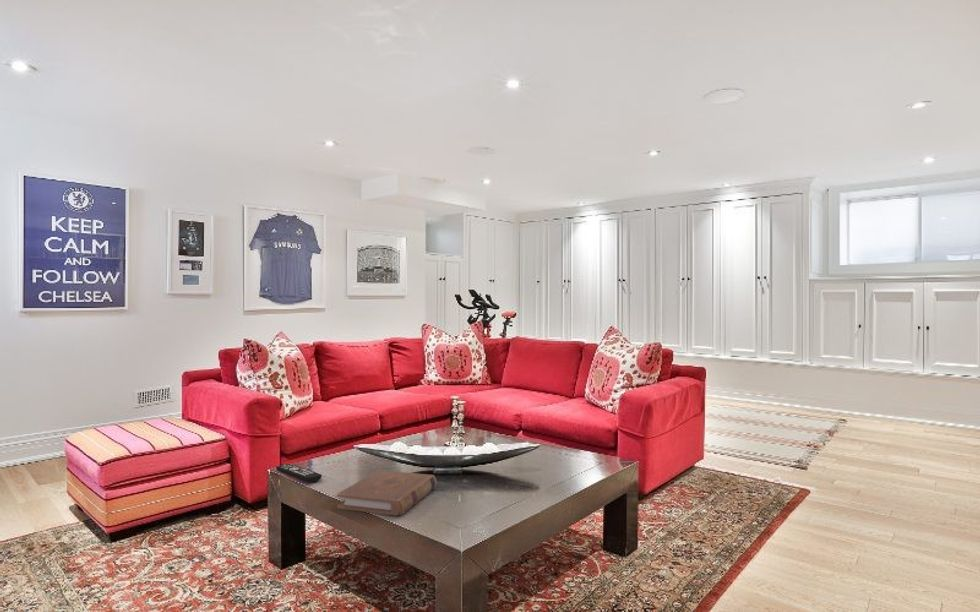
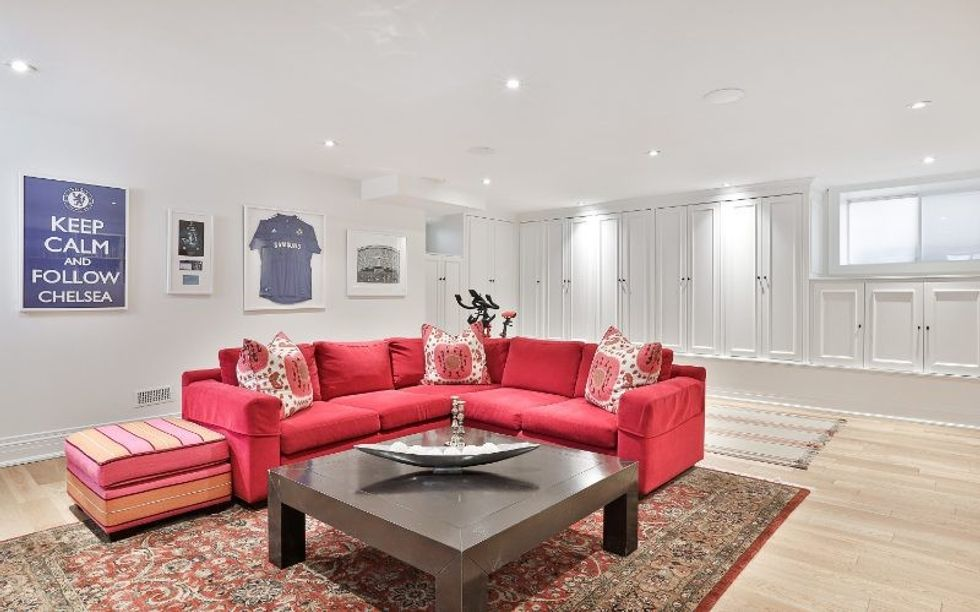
- remote control [275,463,323,483]
- book [336,469,438,517]
